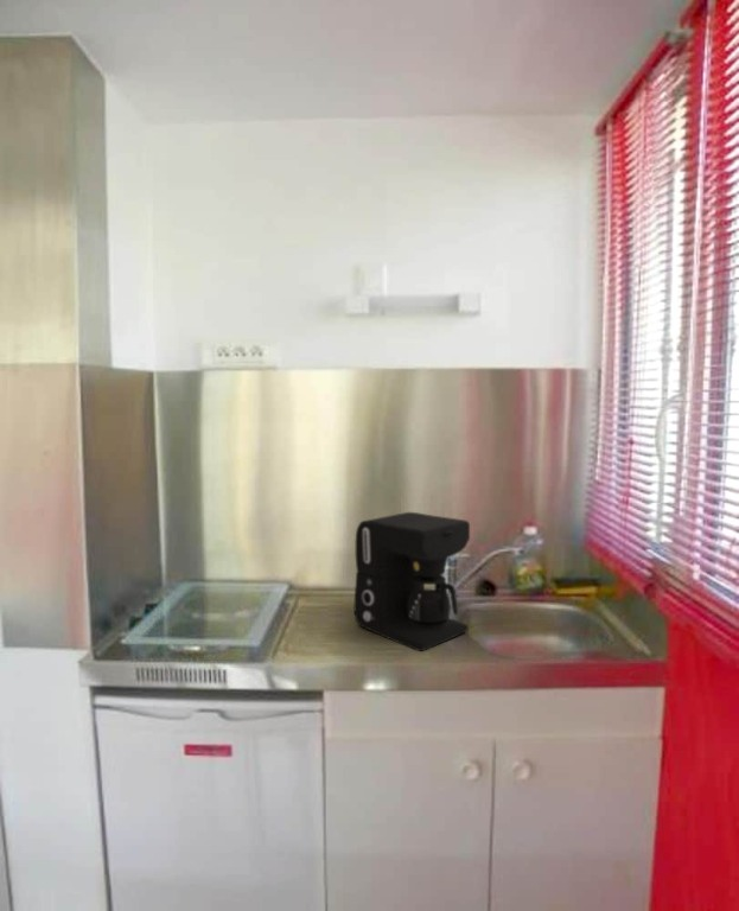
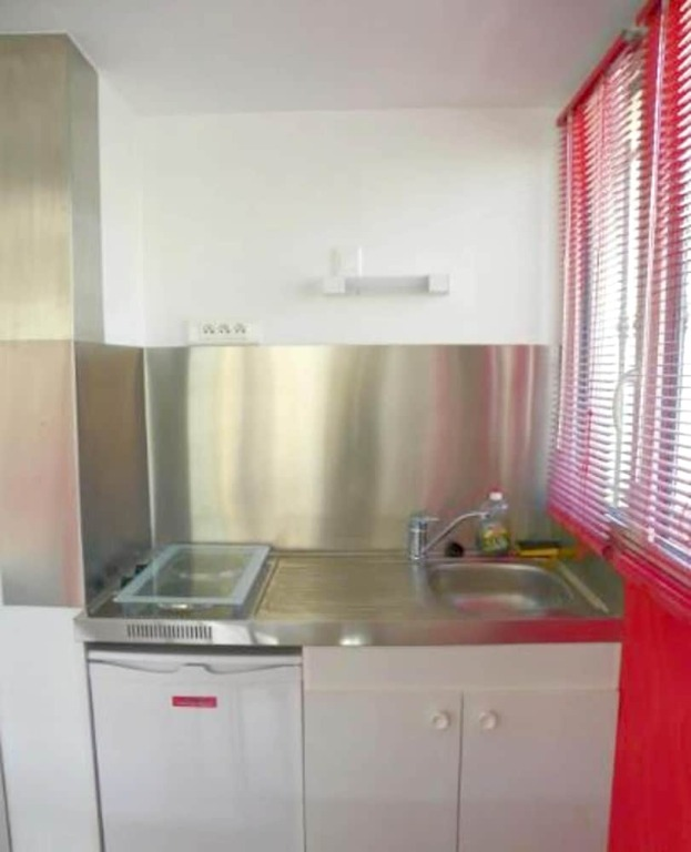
- coffee maker [353,511,471,652]
